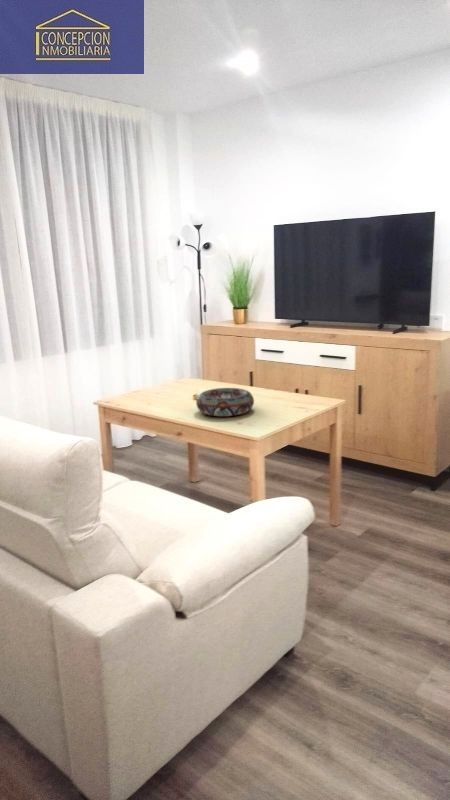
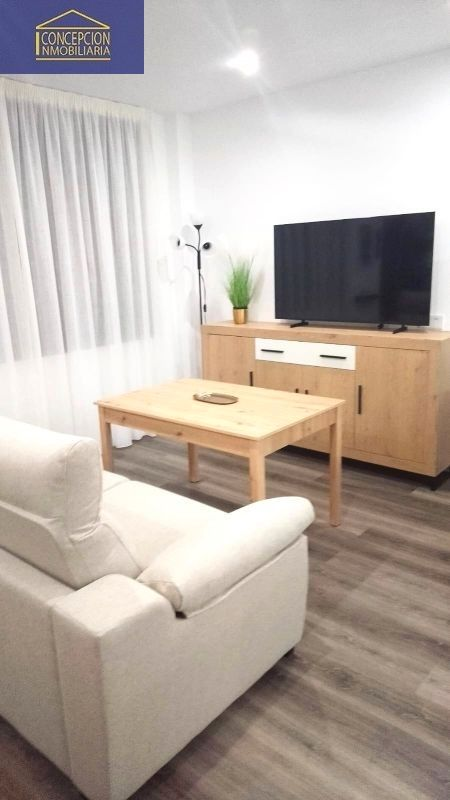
- decorative bowl [195,387,255,417]
